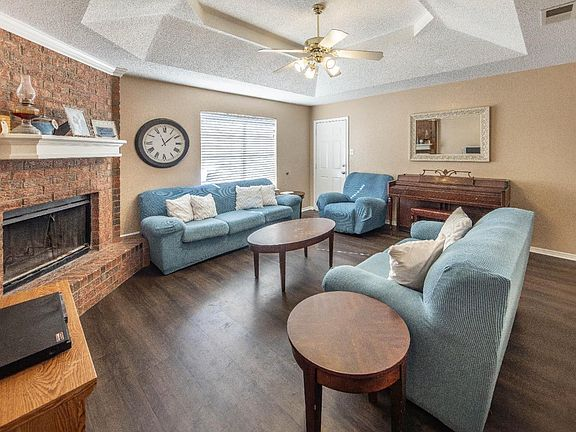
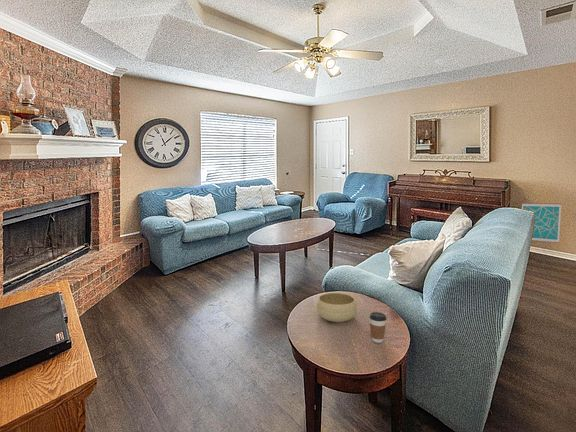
+ coffee cup [368,311,388,344]
+ wall art [521,202,562,244]
+ bowl [316,292,358,323]
